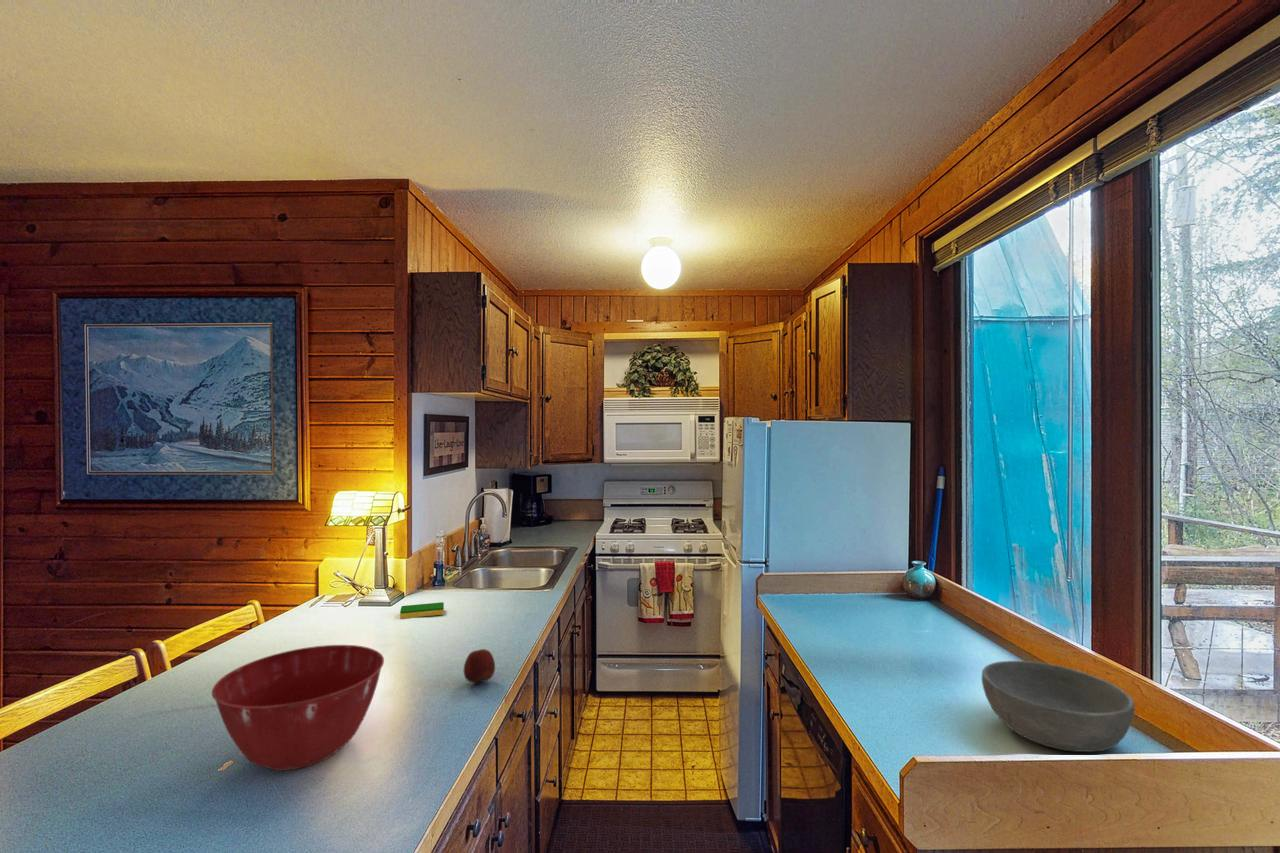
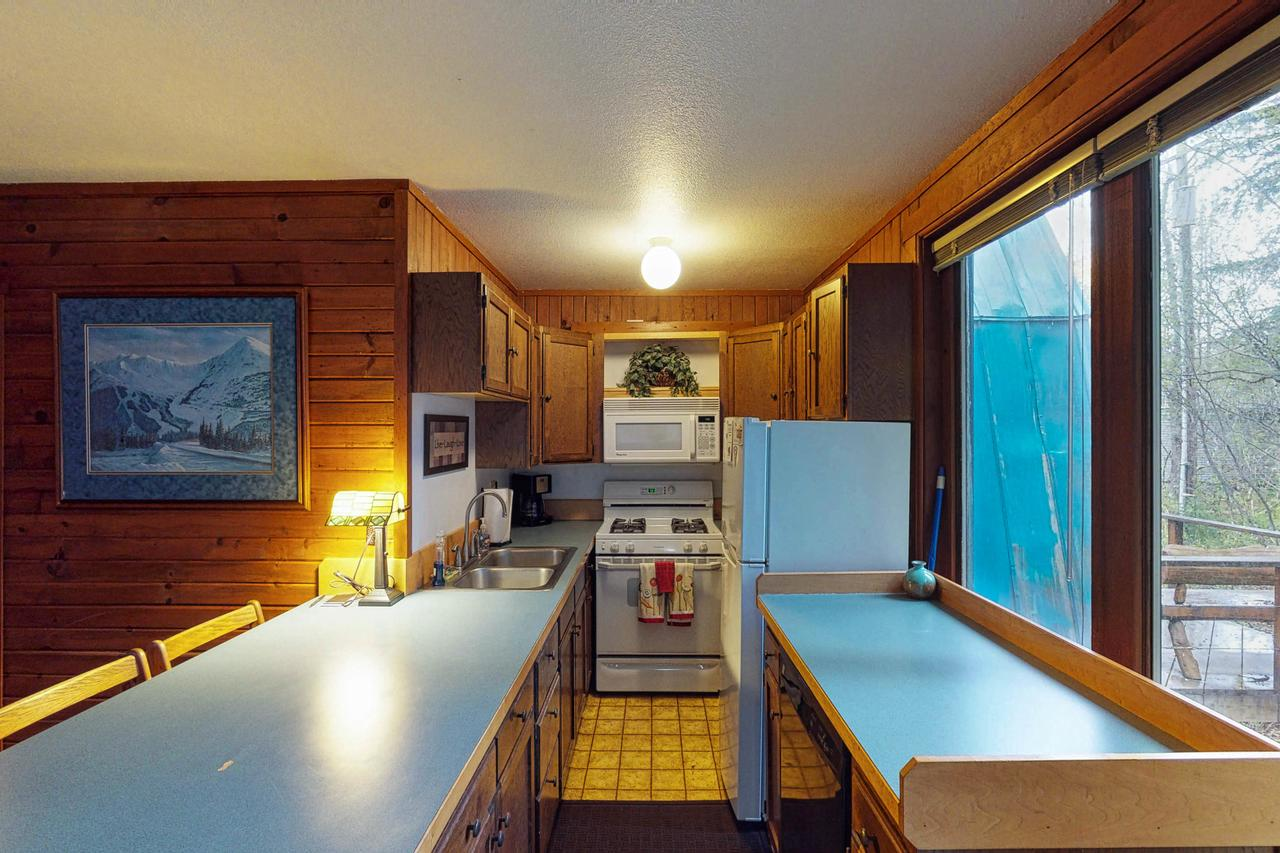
- apple [463,648,496,686]
- bowl [981,660,1136,753]
- mixing bowl [211,644,385,772]
- dish sponge [399,601,445,620]
